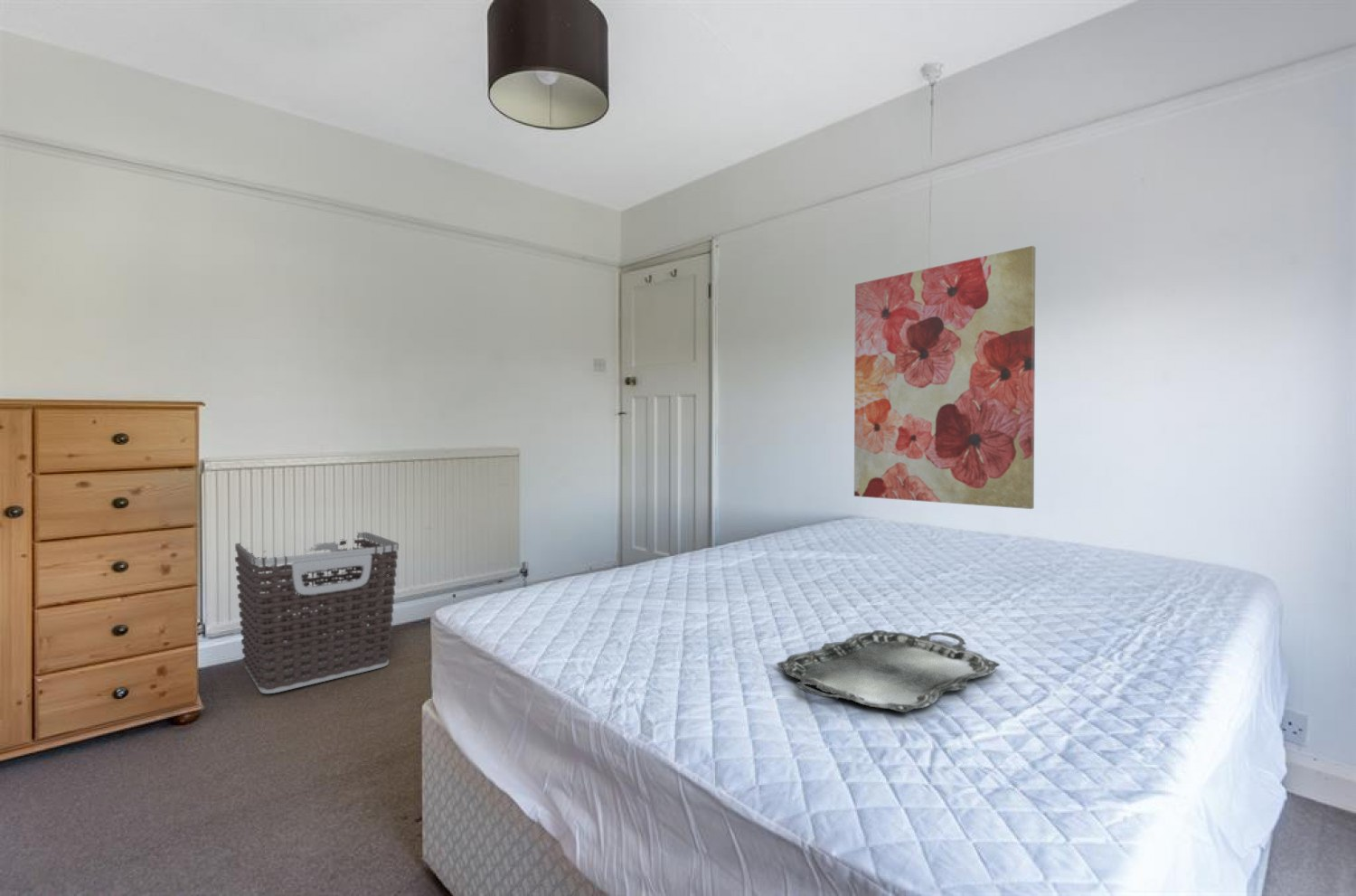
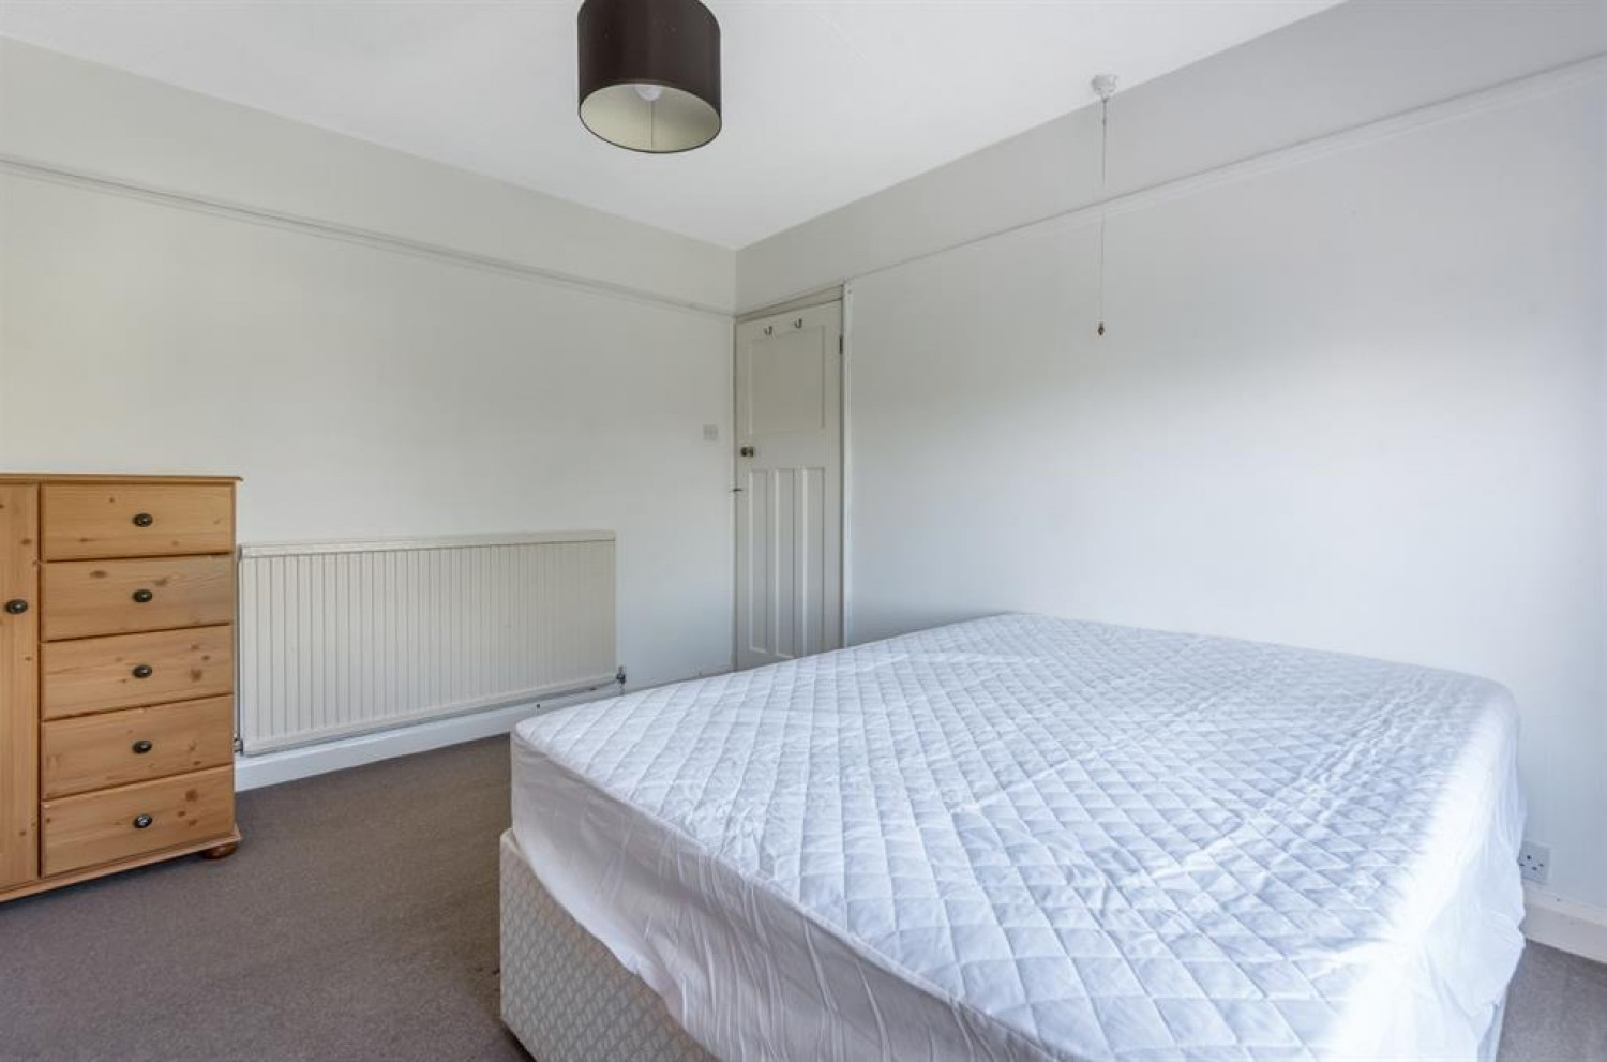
- wall art [853,245,1037,510]
- clothes hamper [234,532,400,694]
- serving tray [776,629,1001,713]
